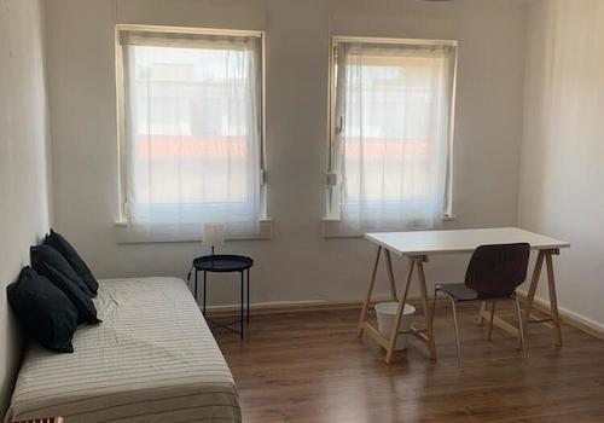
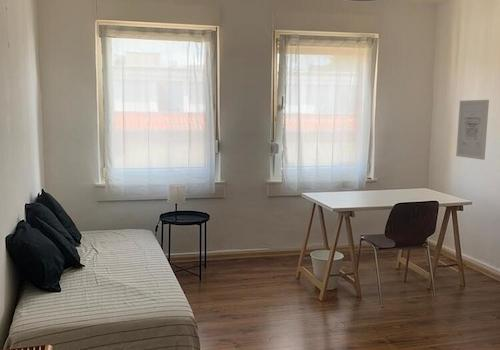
+ wall art [455,99,490,161]
